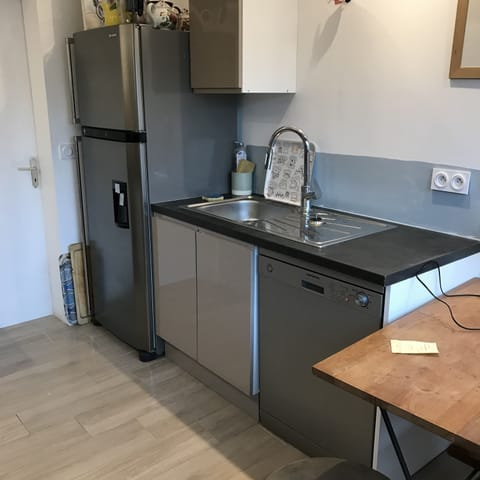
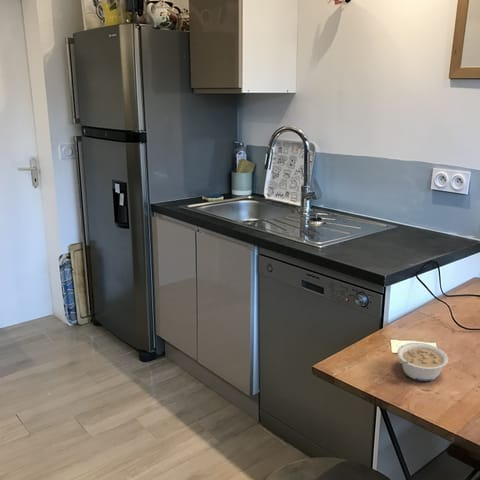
+ legume [396,342,449,382]
